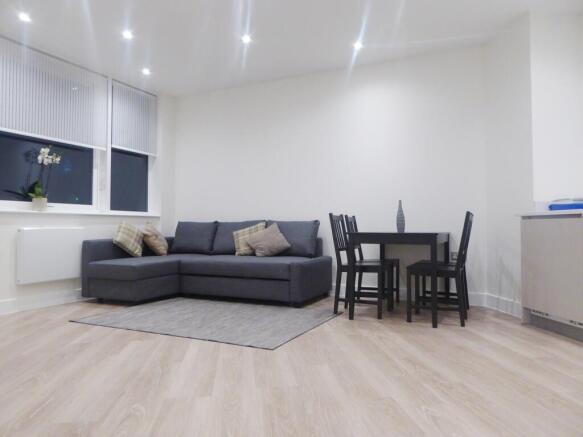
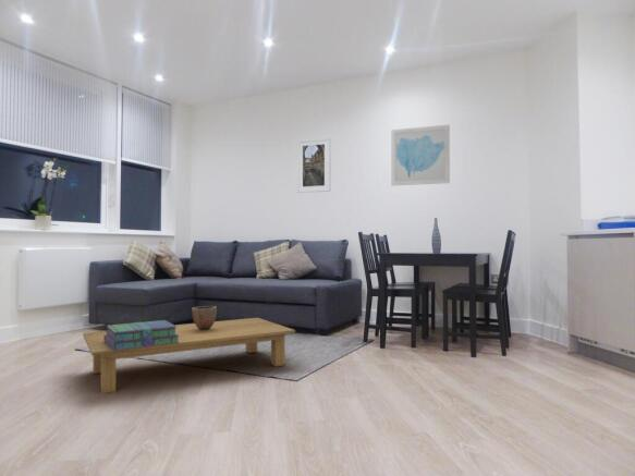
+ wall art [390,124,451,187]
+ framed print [296,137,331,194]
+ stack of books [103,319,180,351]
+ coffee table [82,317,296,394]
+ decorative bowl [191,305,218,330]
